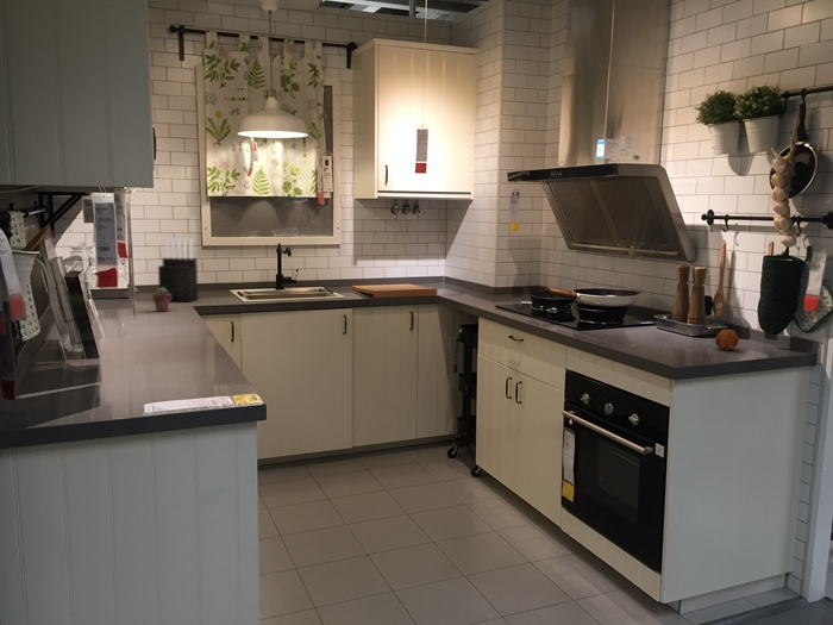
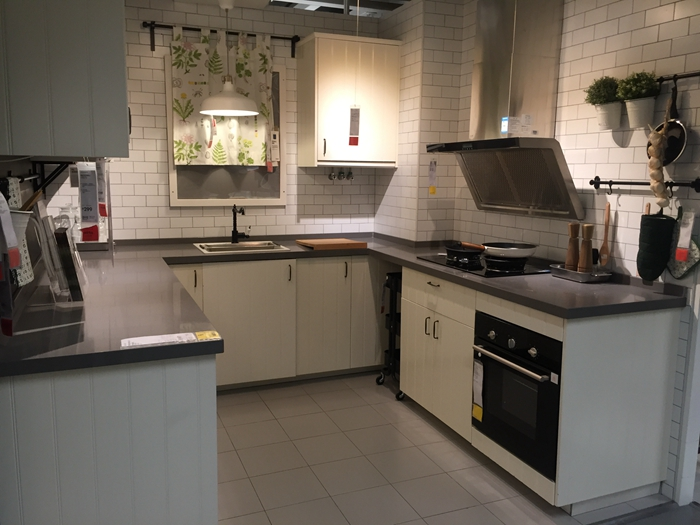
- potted succulent [151,287,171,312]
- knife block [157,236,199,304]
- fruit [714,329,740,351]
